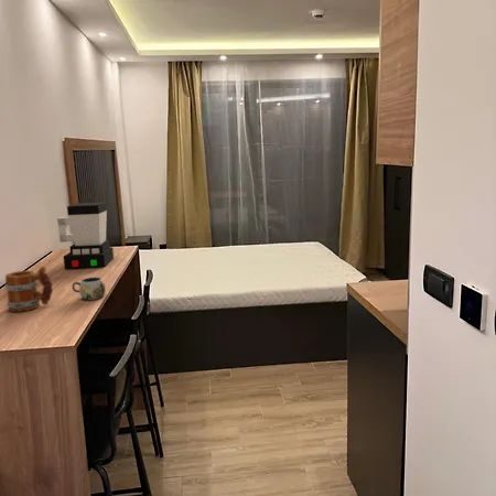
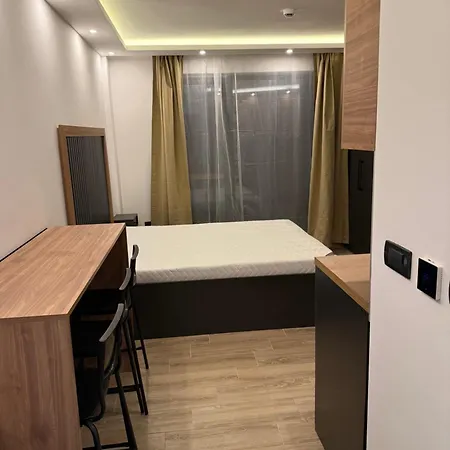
- mug [4,266,54,313]
- coffee maker [56,201,115,270]
- mug [72,277,106,301]
